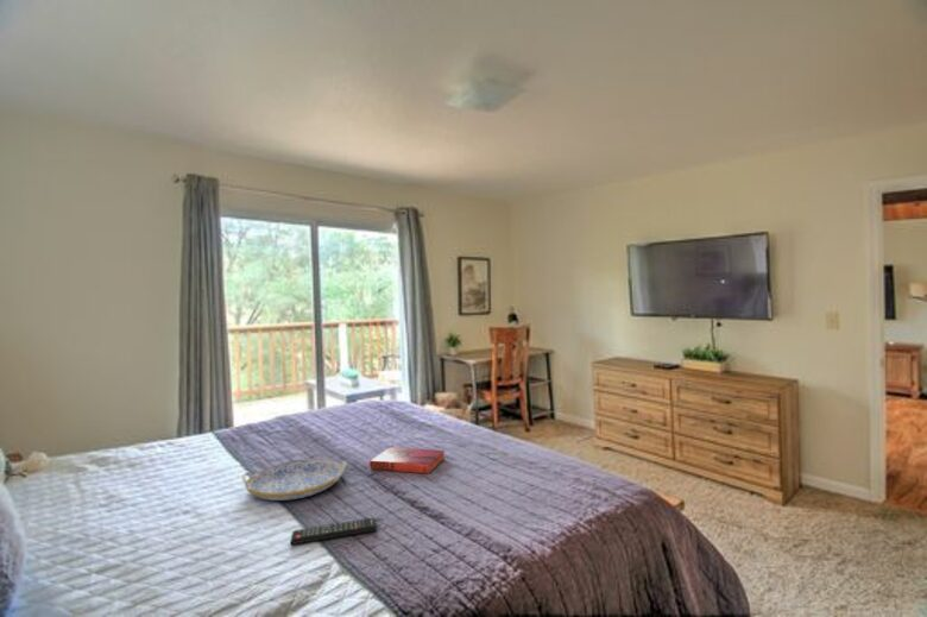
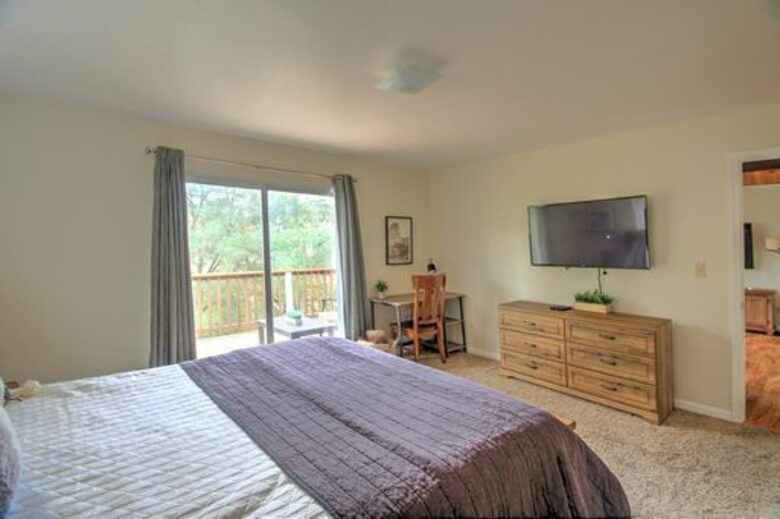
- serving tray [241,459,348,502]
- hardback book [368,446,446,474]
- remote control [289,517,378,546]
